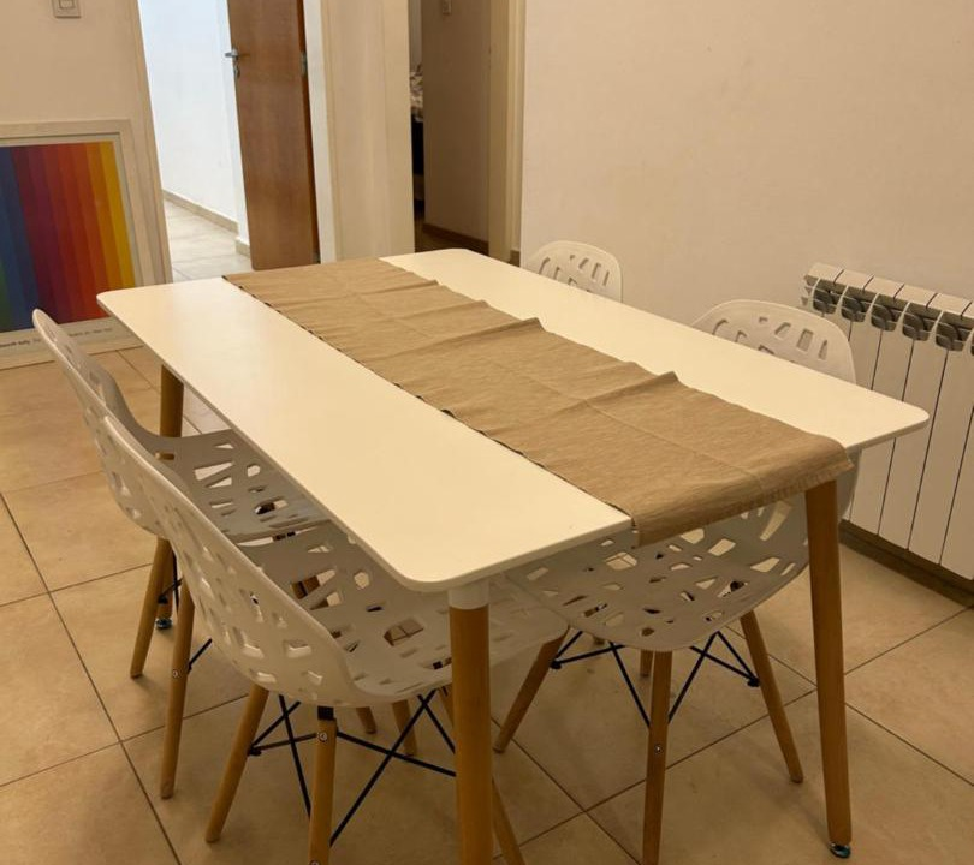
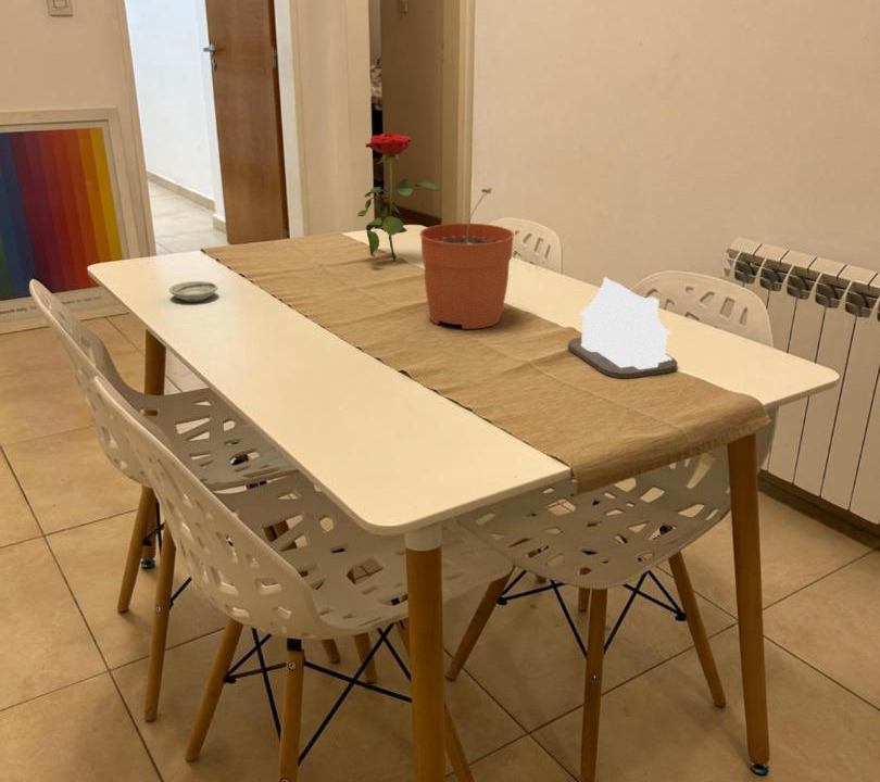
+ flower [356,131,441,263]
+ saucer [168,280,218,303]
+ plant pot [419,187,515,330]
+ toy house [567,276,679,379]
